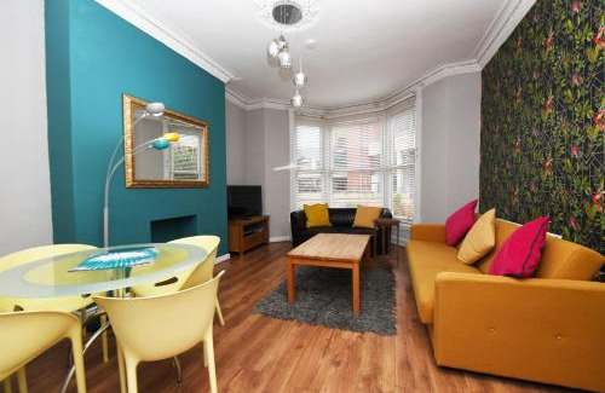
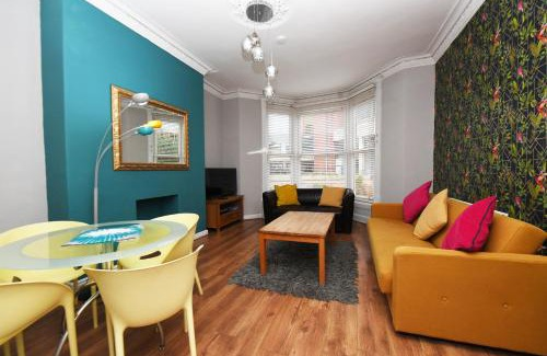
- side table [371,218,403,270]
